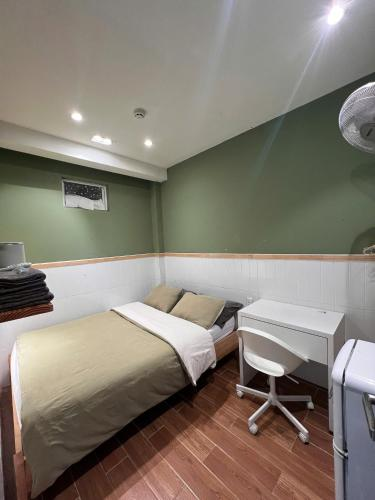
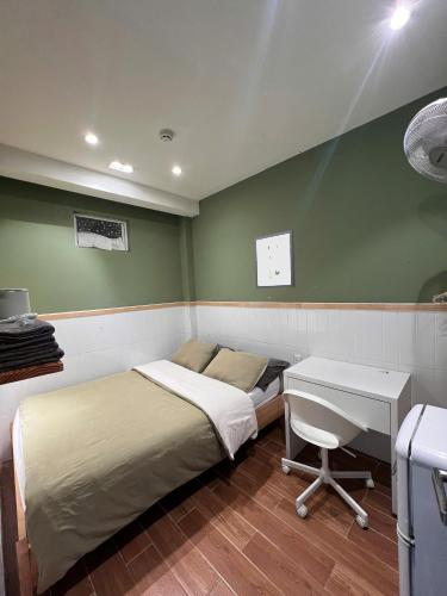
+ wall art [254,229,296,290]
